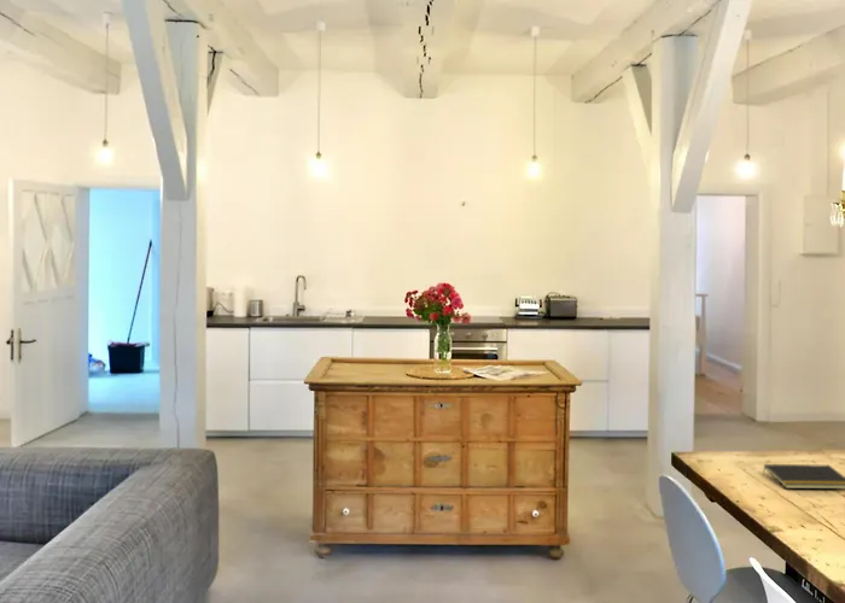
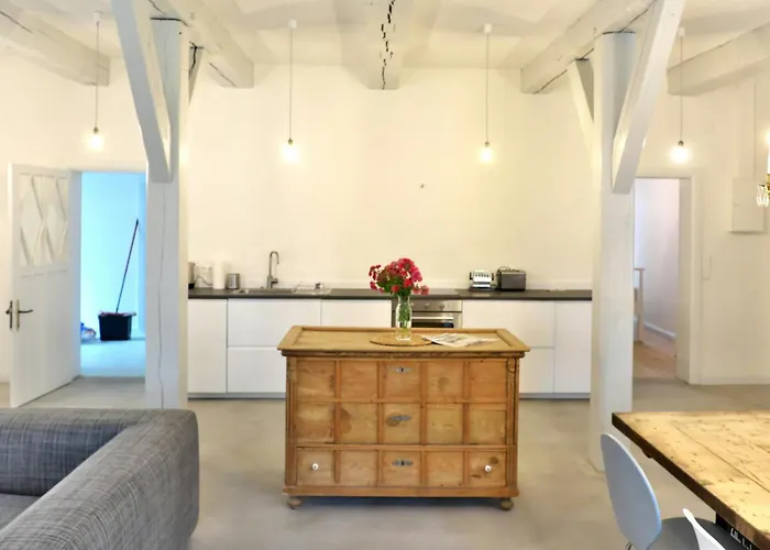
- notepad [762,463,845,490]
